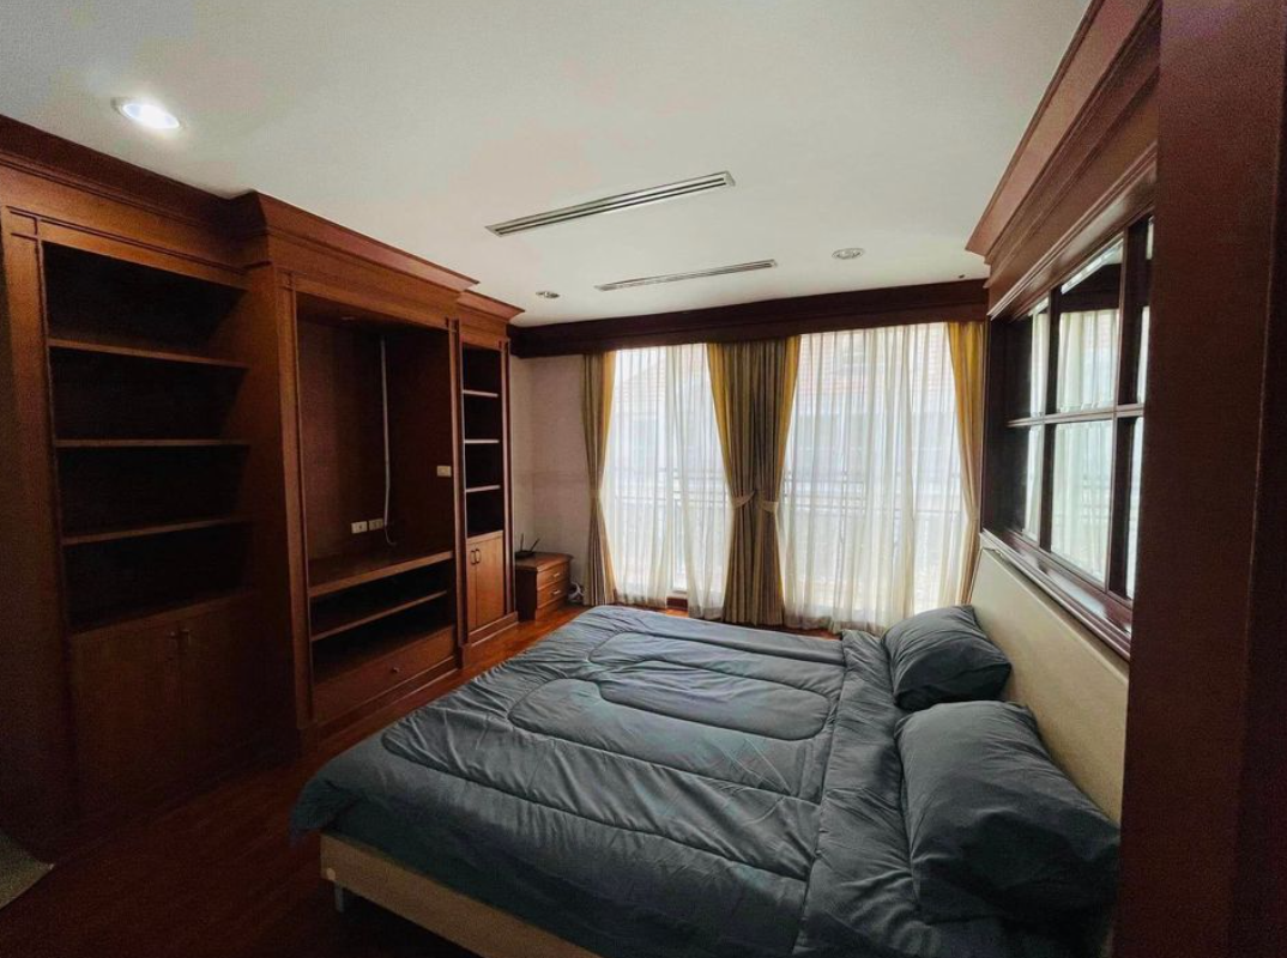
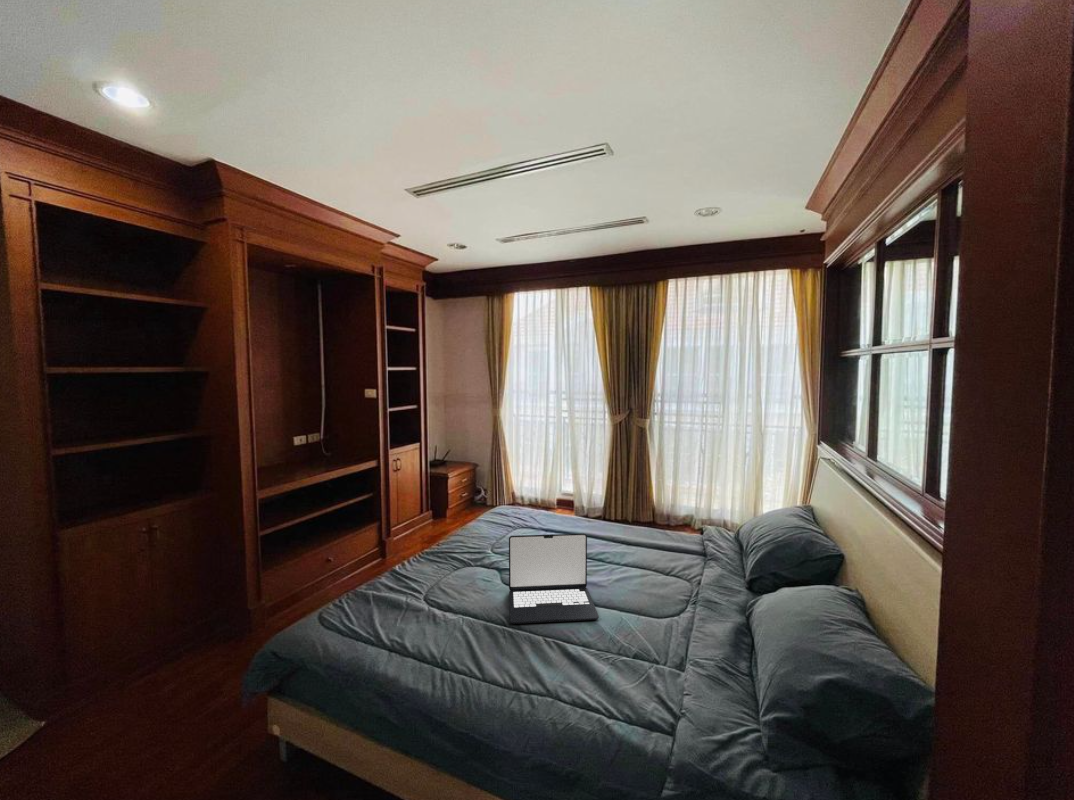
+ laptop [508,532,600,625]
